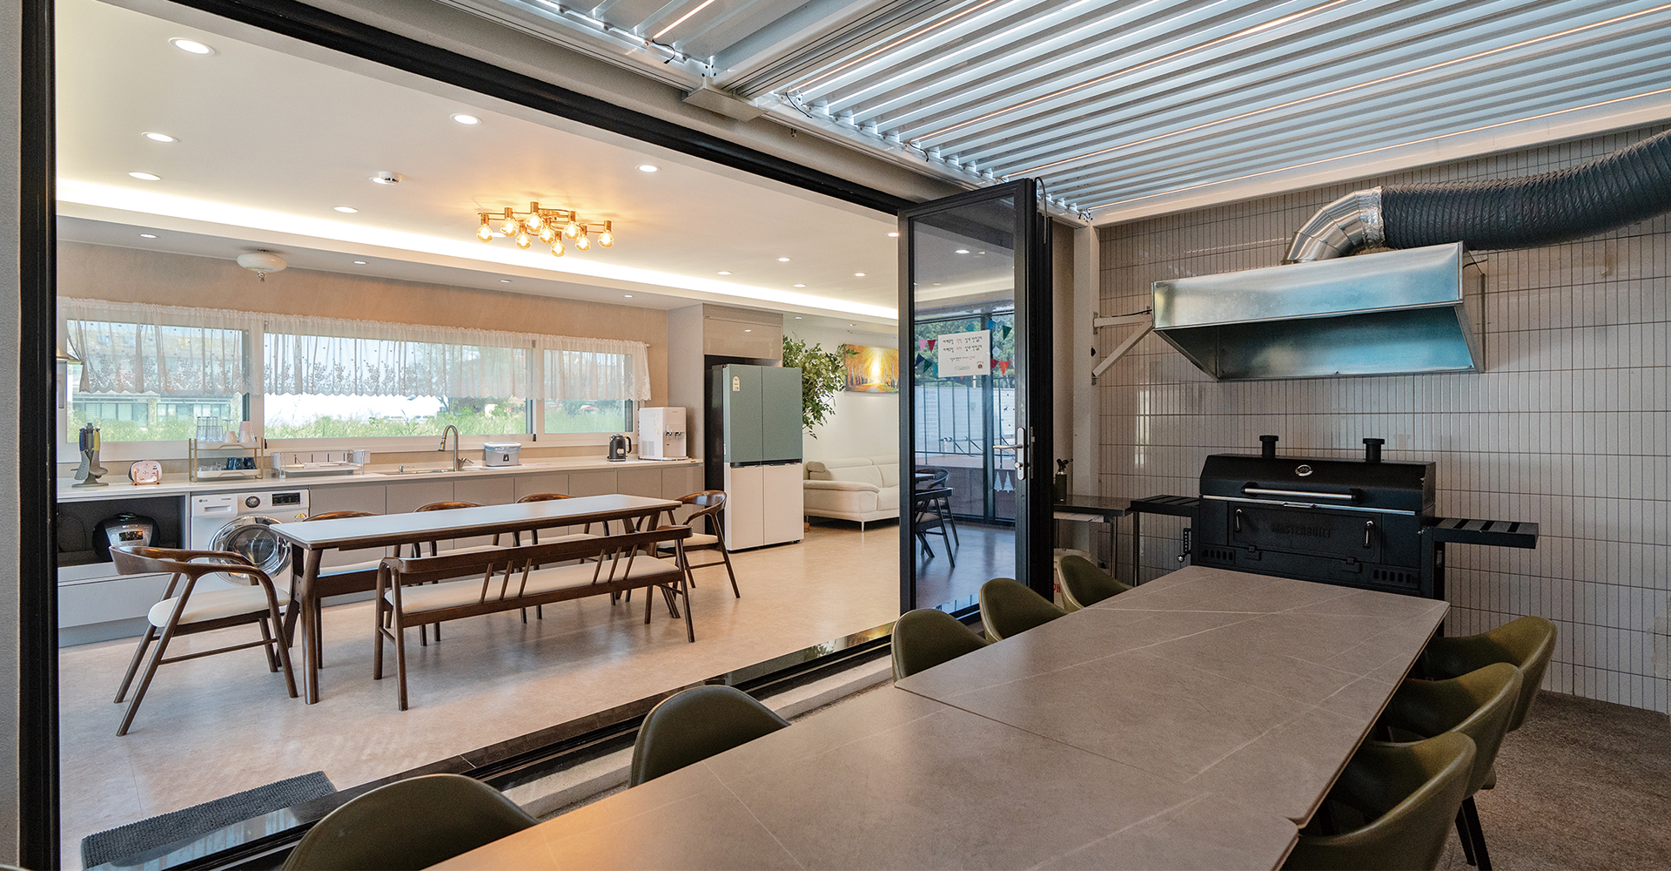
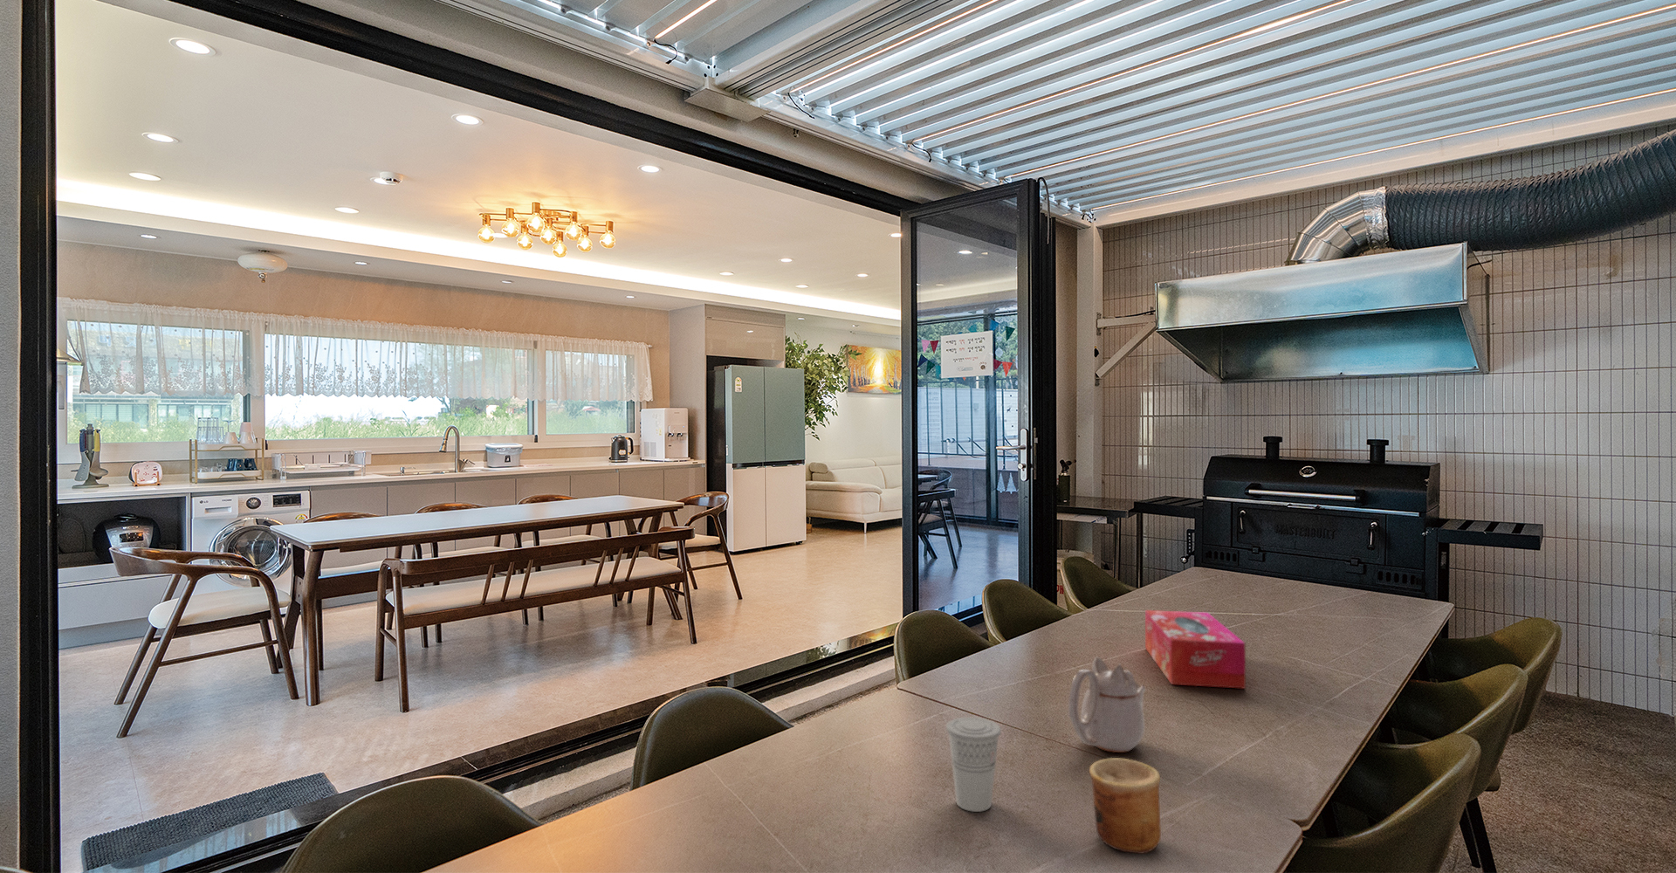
+ cup [946,716,1002,813]
+ tissue box [1144,609,1247,690]
+ cup [1089,757,1162,854]
+ teapot [1067,657,1146,753]
